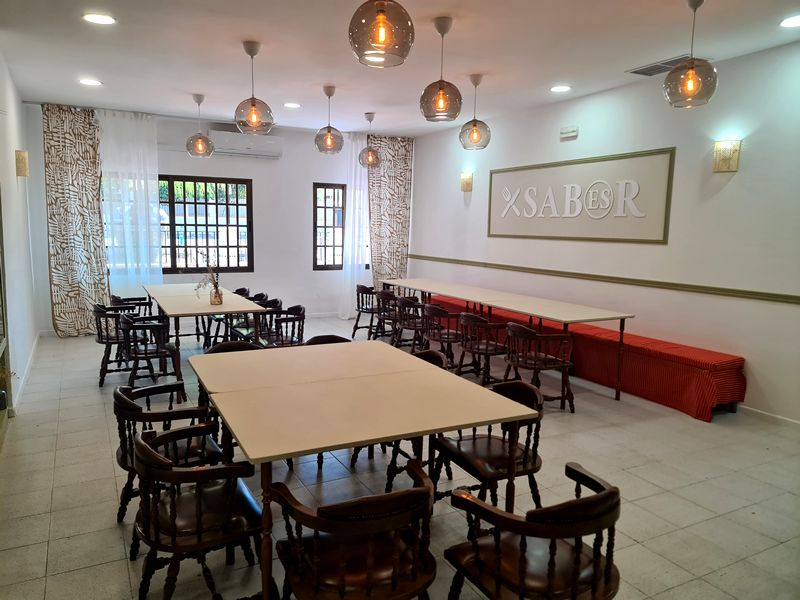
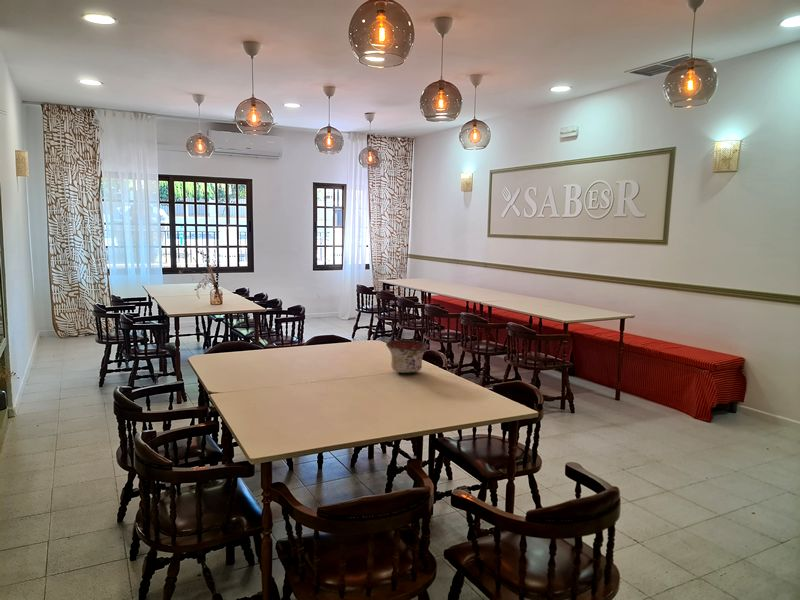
+ bowl [385,339,430,374]
